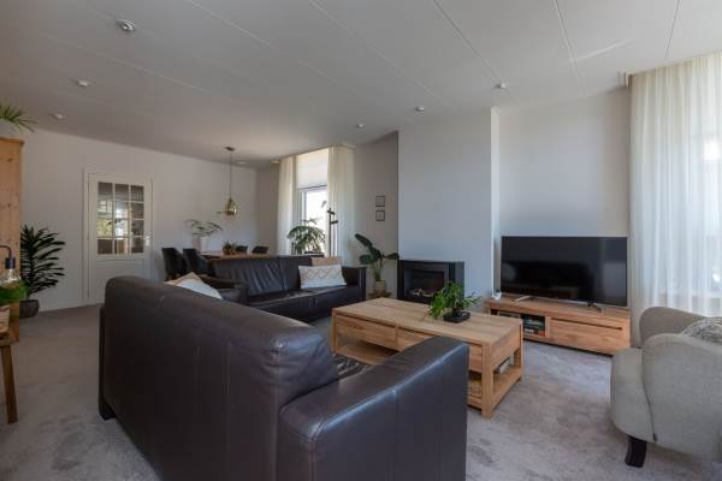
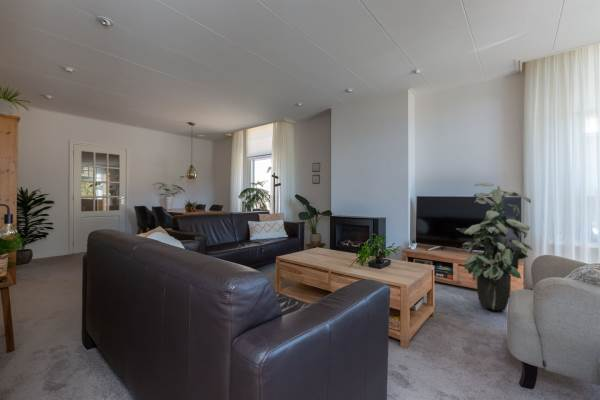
+ indoor plant [455,182,533,311]
